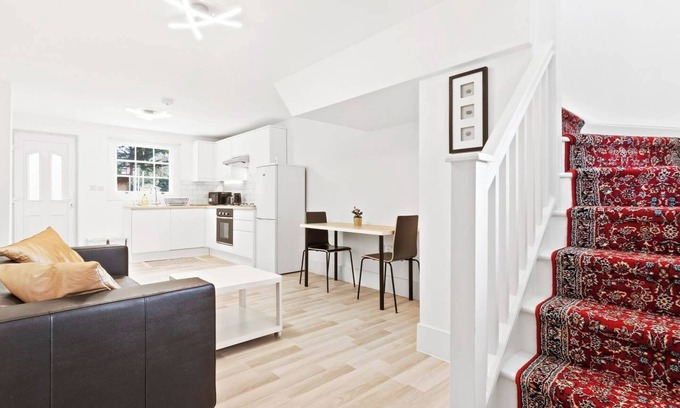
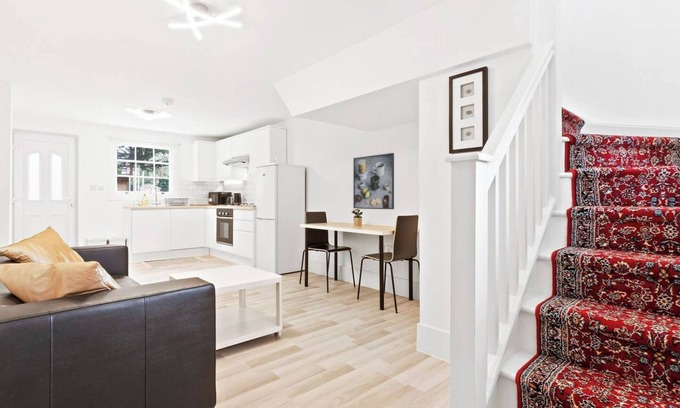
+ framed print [352,152,395,210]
